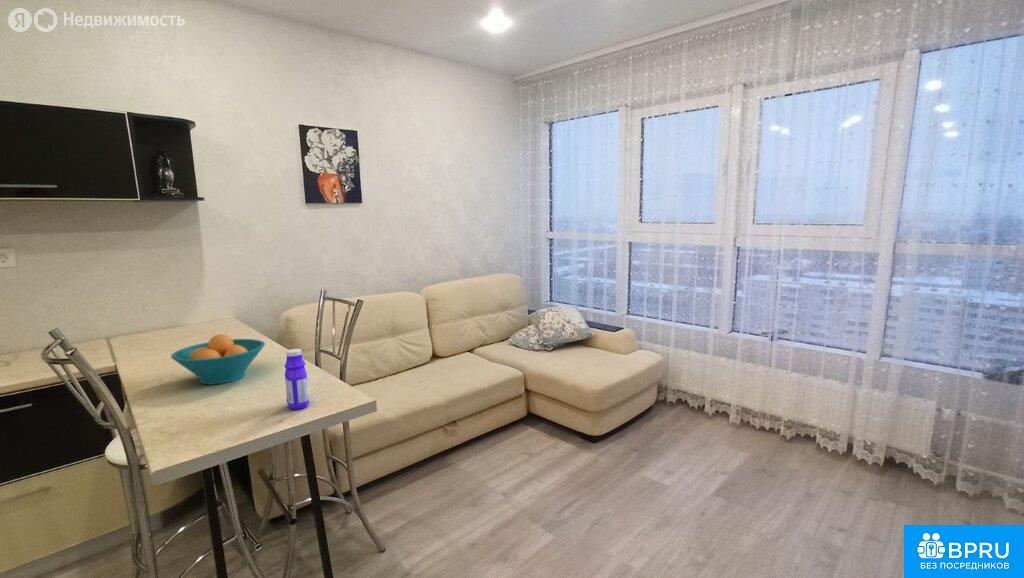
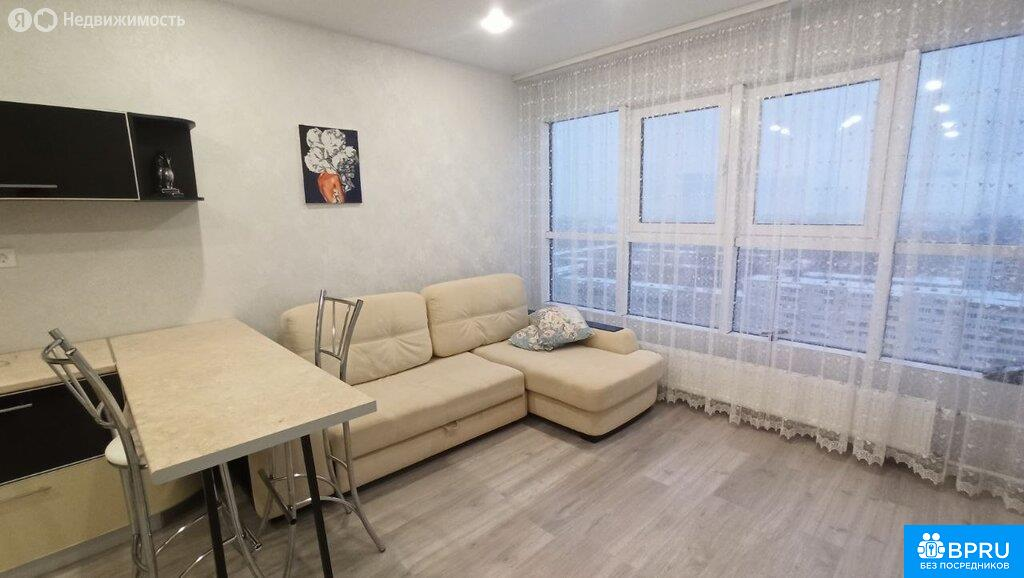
- bottle [284,348,310,410]
- fruit bowl [170,333,266,386]
